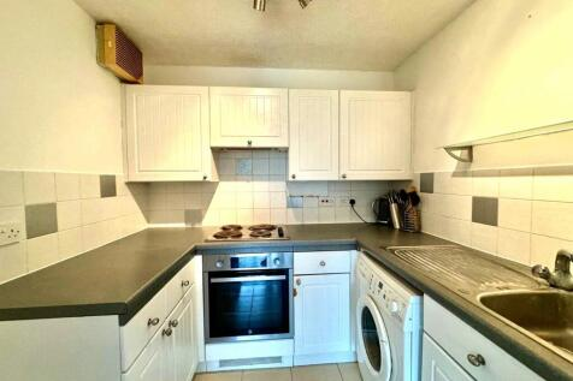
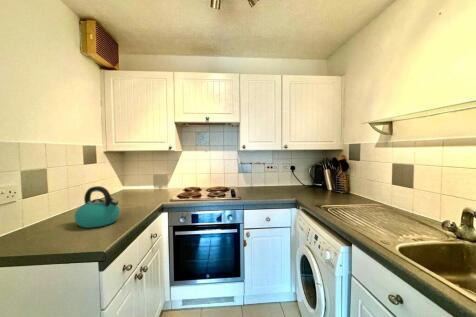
+ kettle [73,185,121,229]
